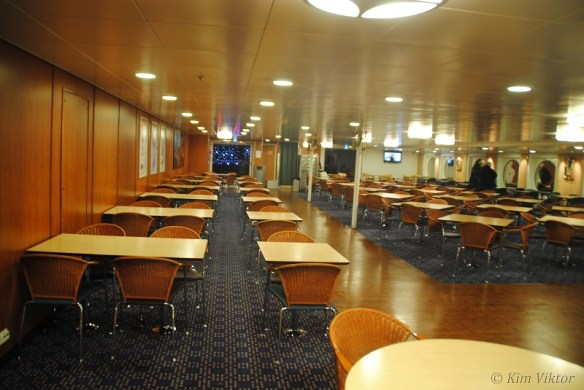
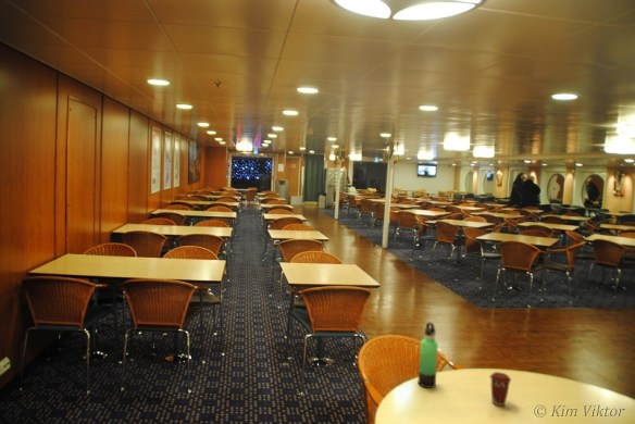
+ thermos bottle [418,322,439,389]
+ coffee cup [489,371,512,407]
